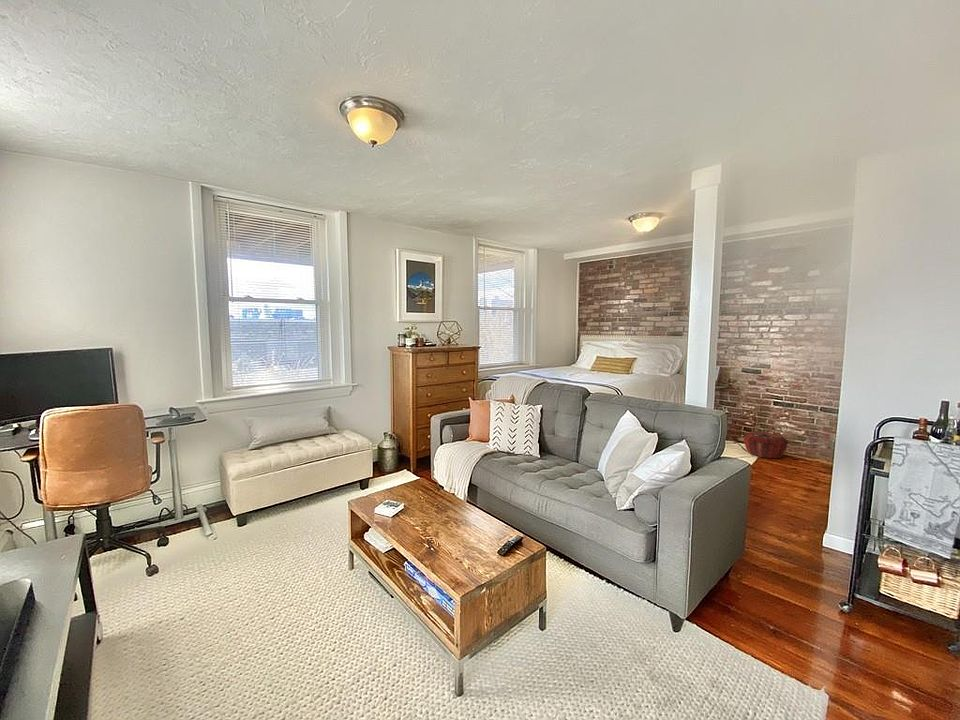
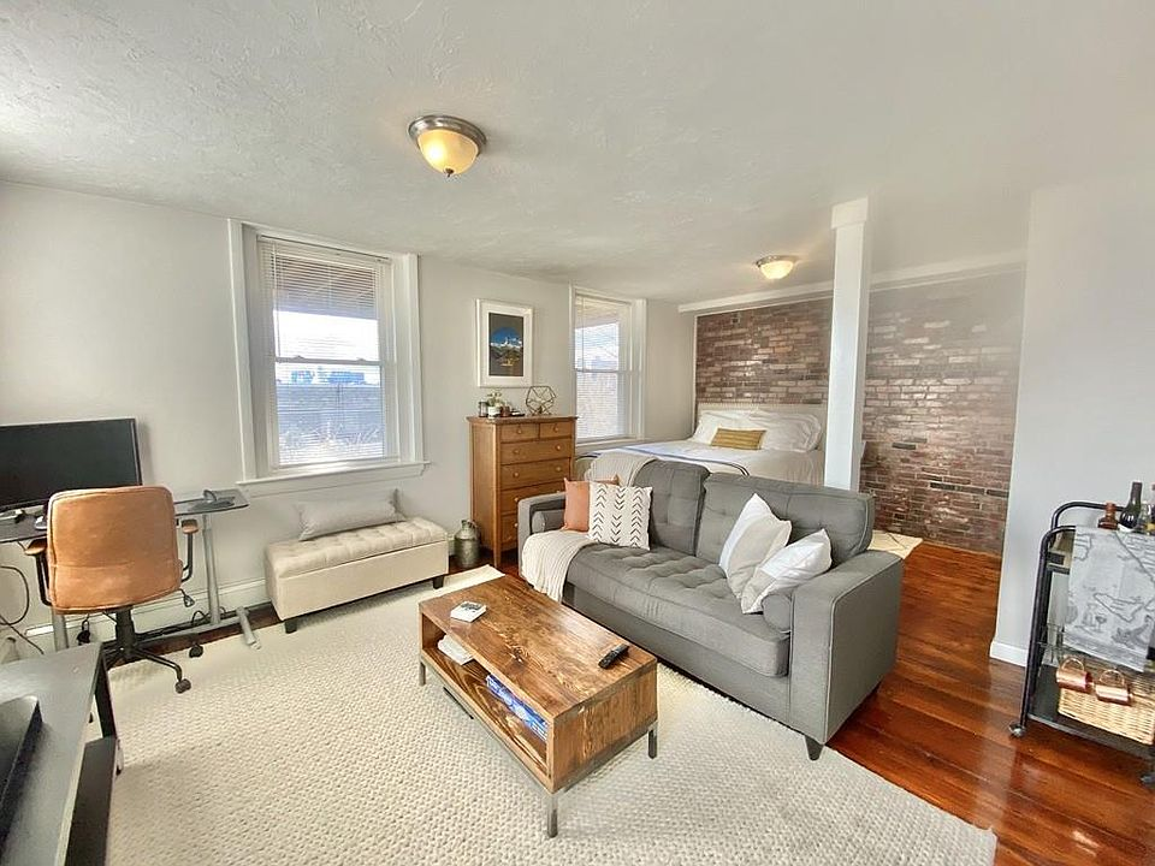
- woven basket [742,431,790,459]
